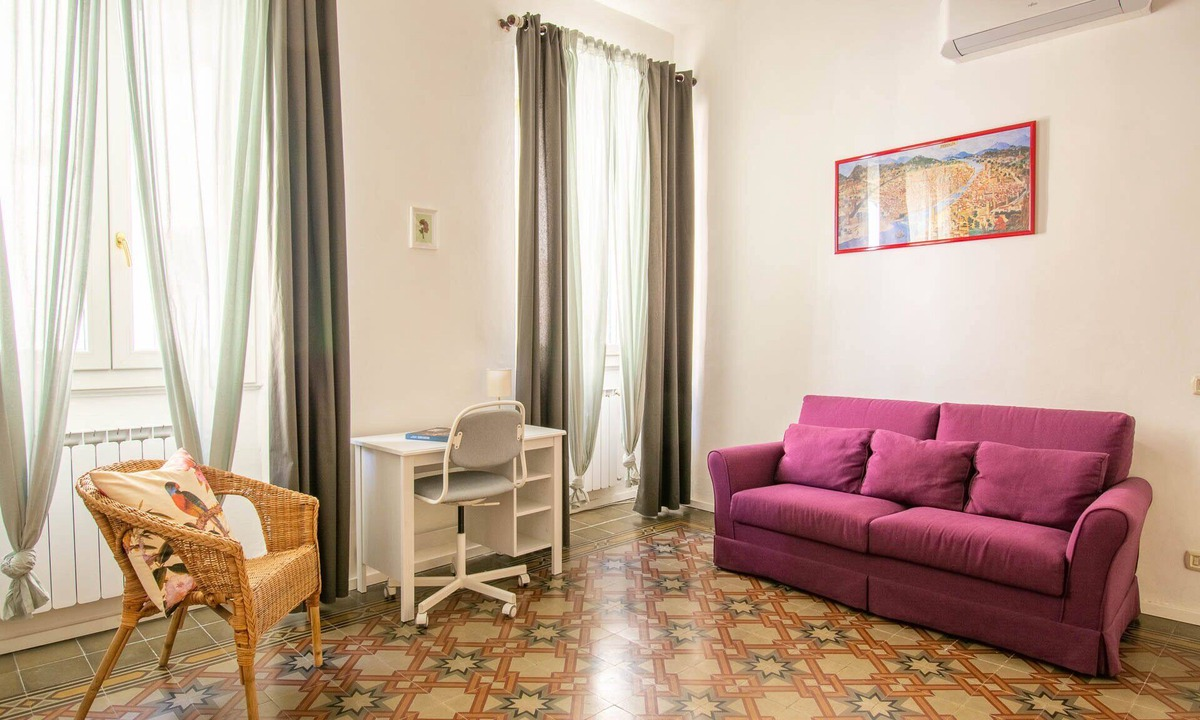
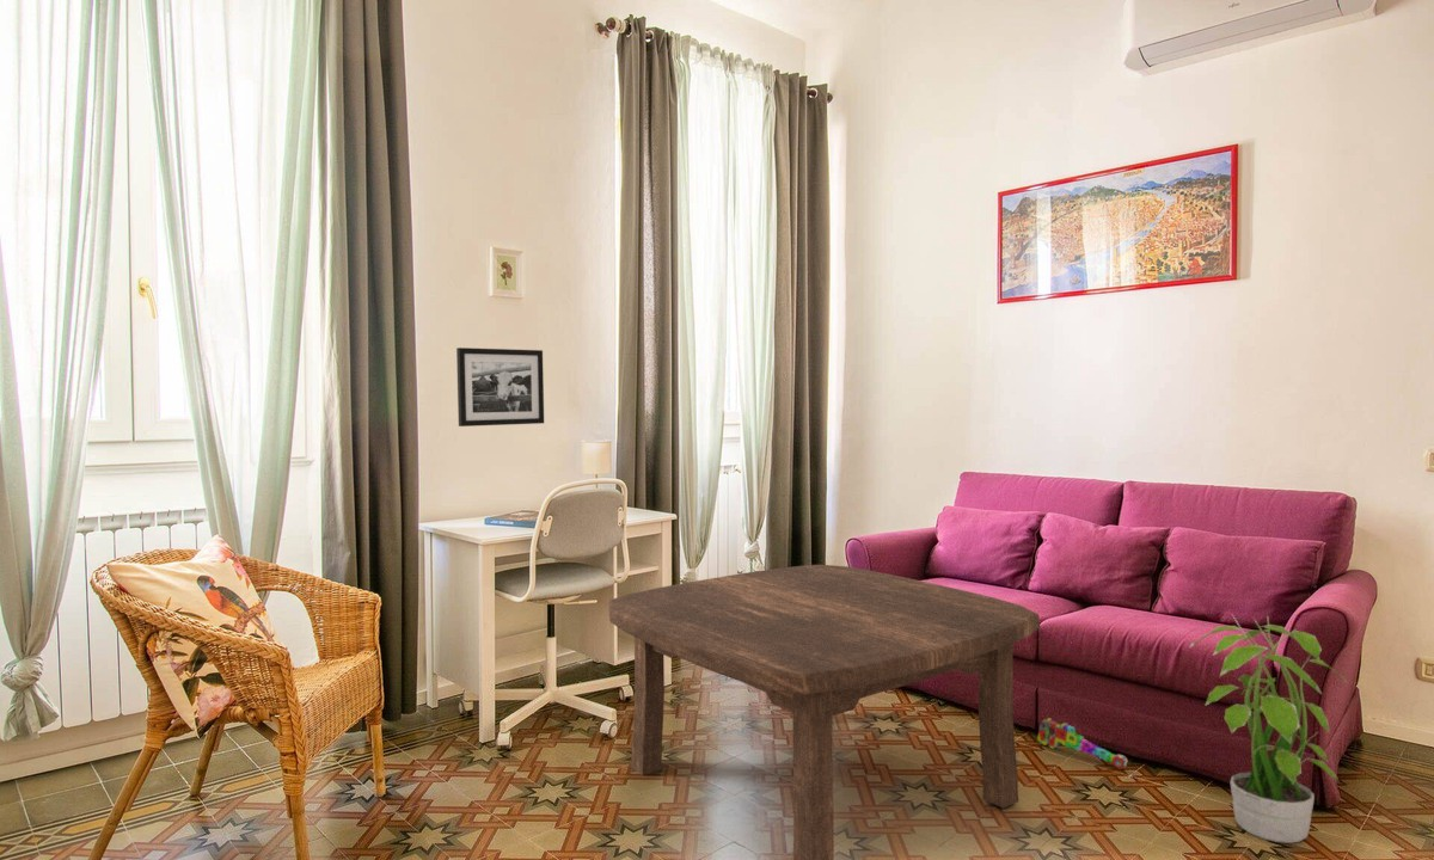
+ coffee table [607,564,1041,860]
+ potted plant [1189,614,1347,844]
+ picture frame [455,346,545,428]
+ pipe wrench [1036,717,1128,770]
